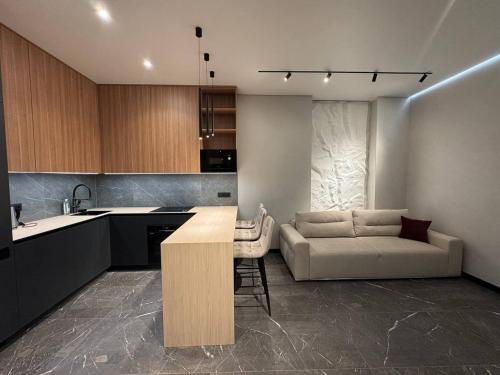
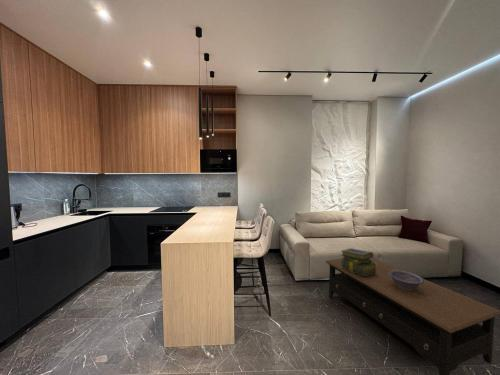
+ stack of books [340,247,377,276]
+ coffee table [324,257,500,375]
+ decorative bowl [389,270,424,290]
